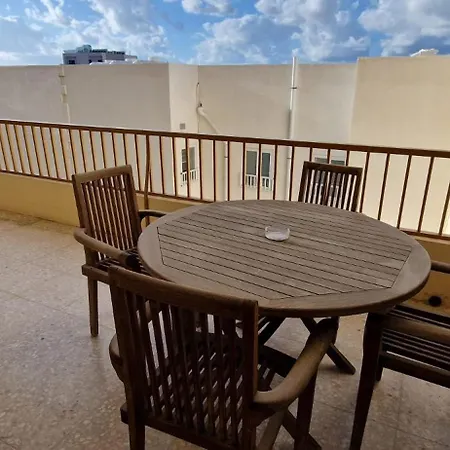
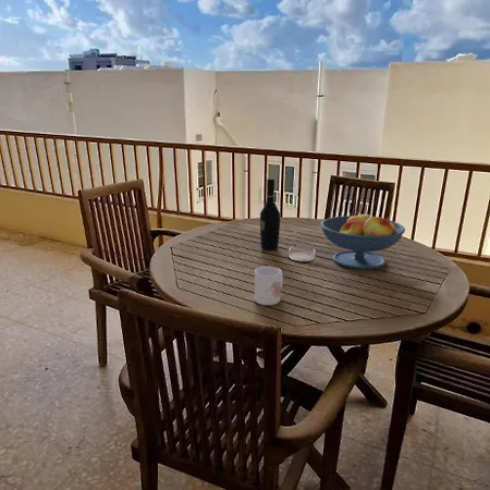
+ mug [254,266,284,306]
+ fruit bowl [320,211,406,270]
+ wine bottle [259,177,281,252]
